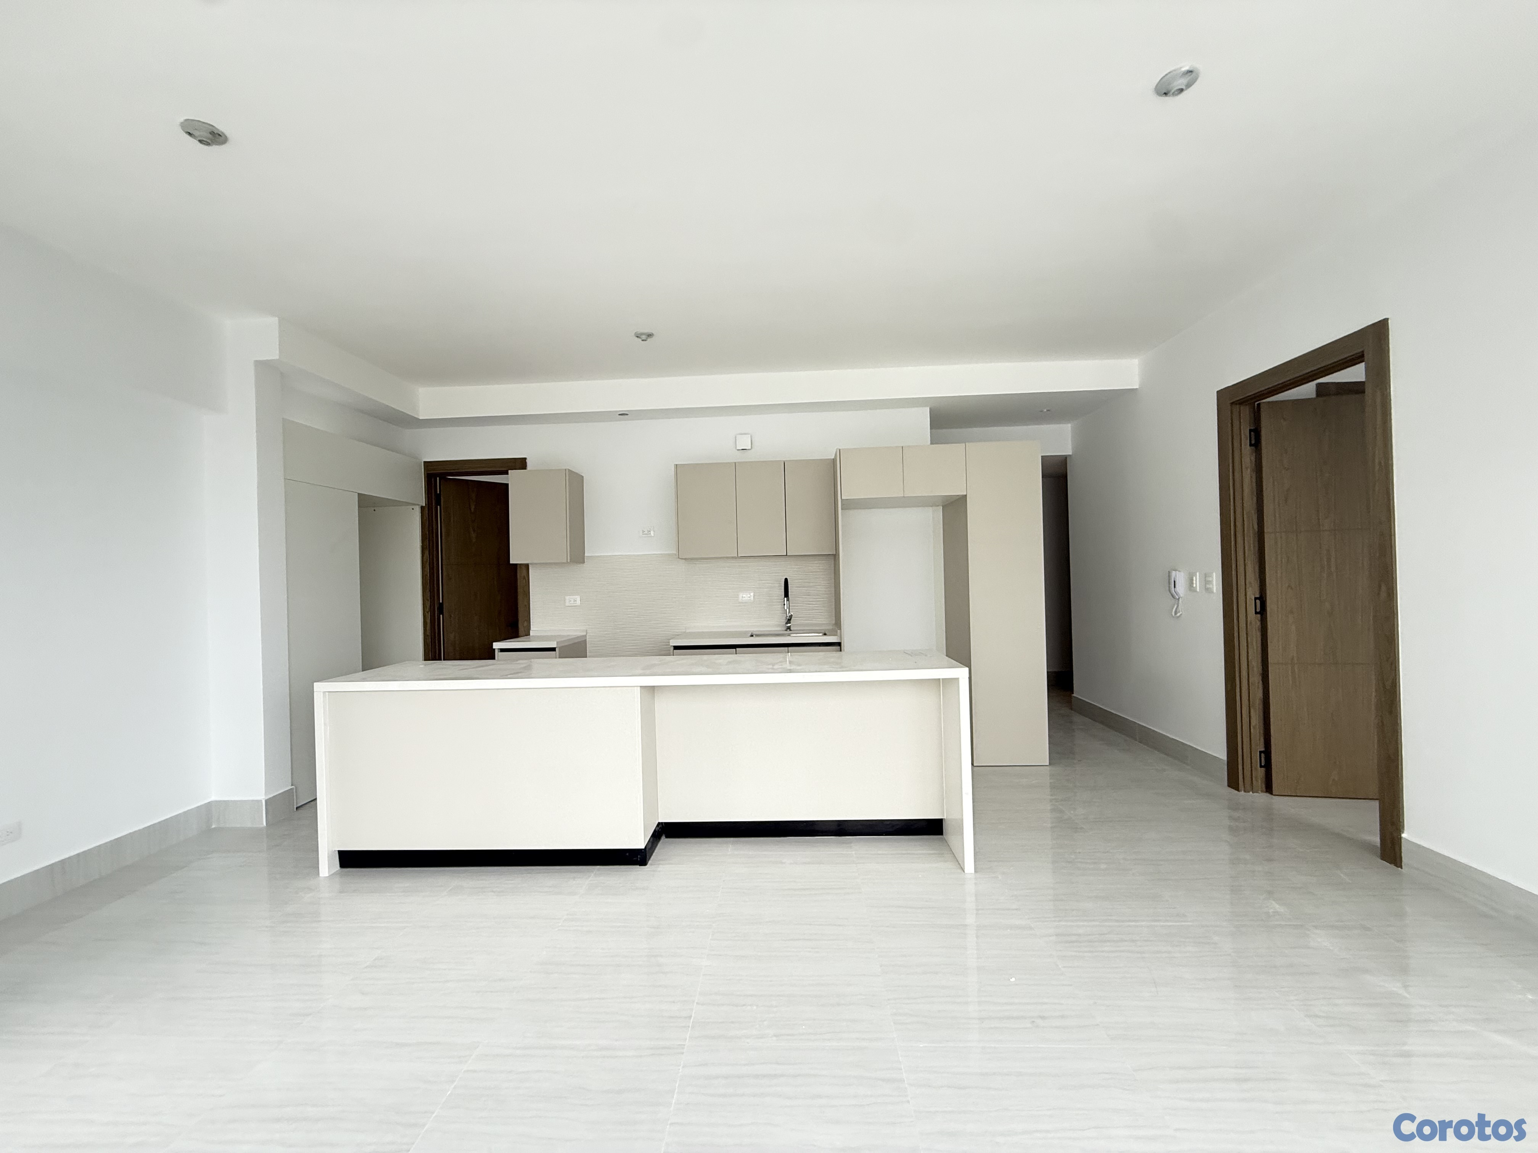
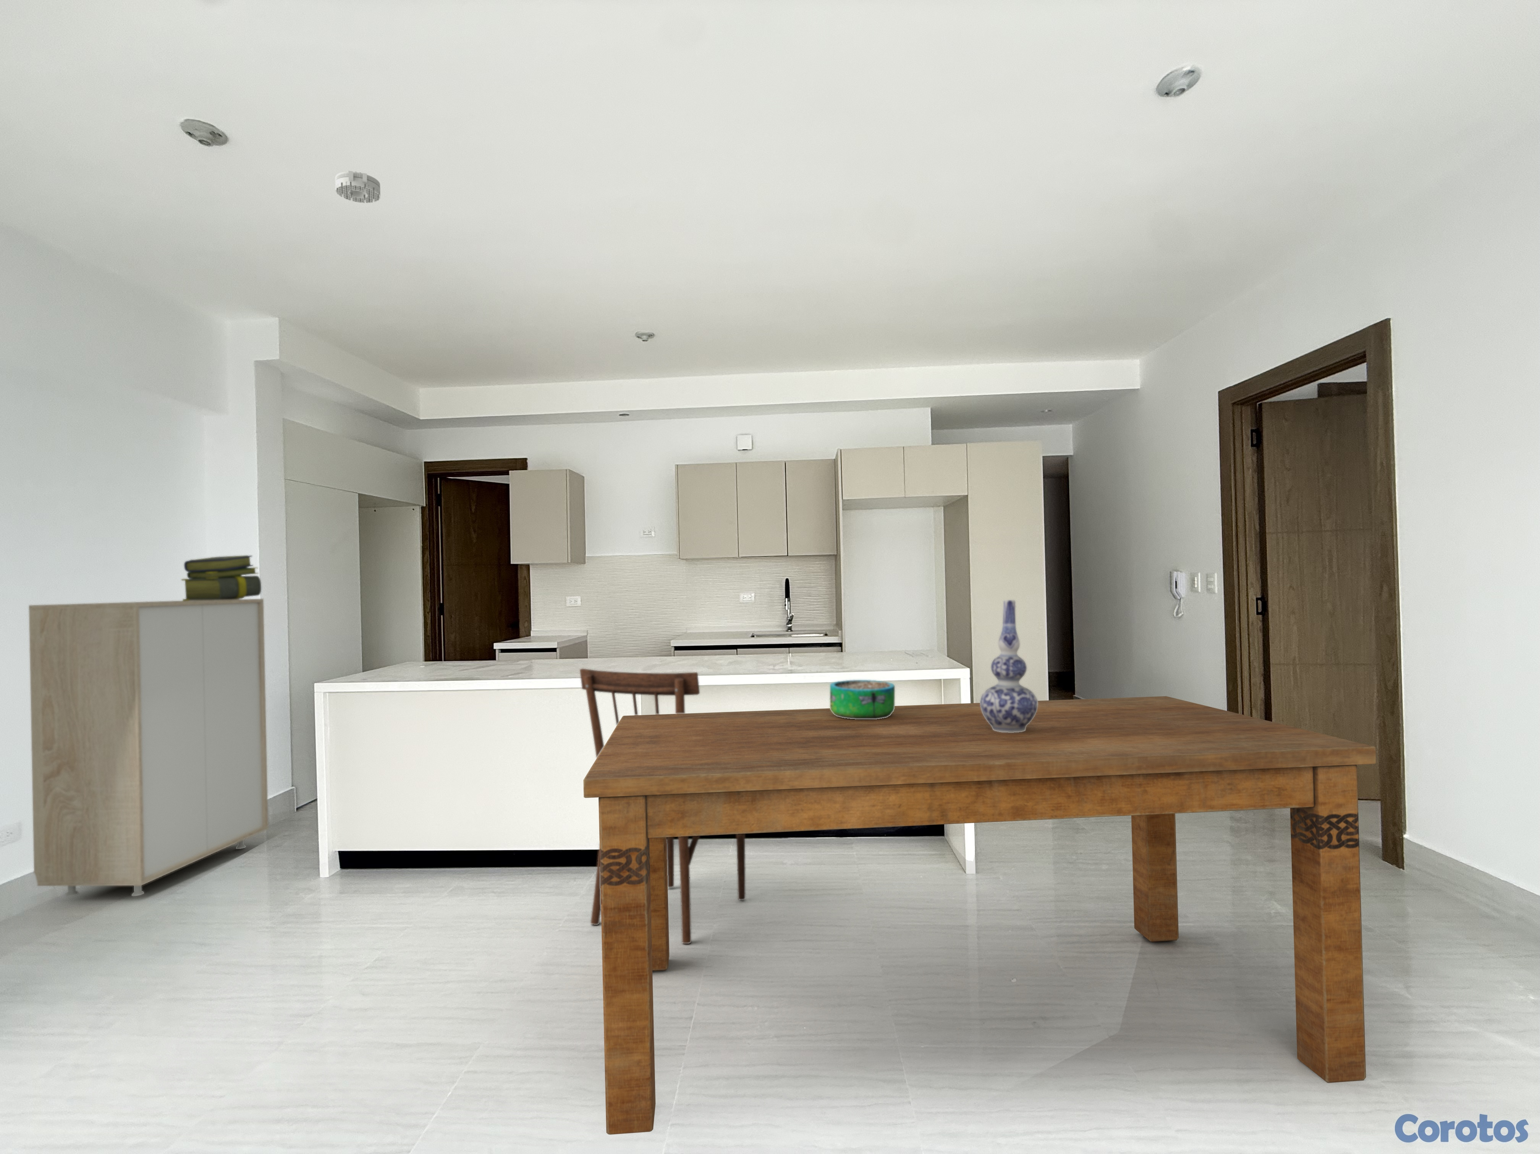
+ smoke detector [335,170,381,204]
+ dining chair [580,668,746,944]
+ vase [980,600,1038,732]
+ storage cabinet [28,599,269,897]
+ decorative bowl [829,679,895,719]
+ dining table [583,696,1376,1135]
+ stack of books [181,555,262,601]
